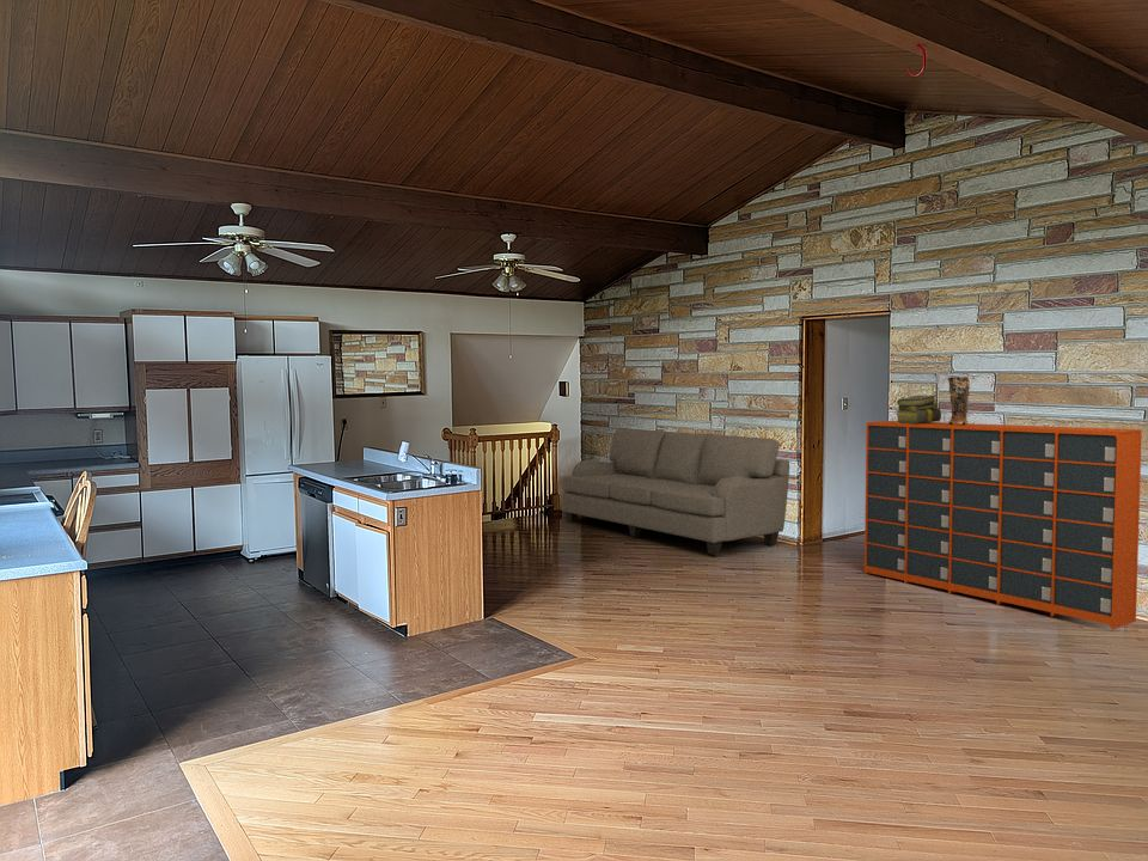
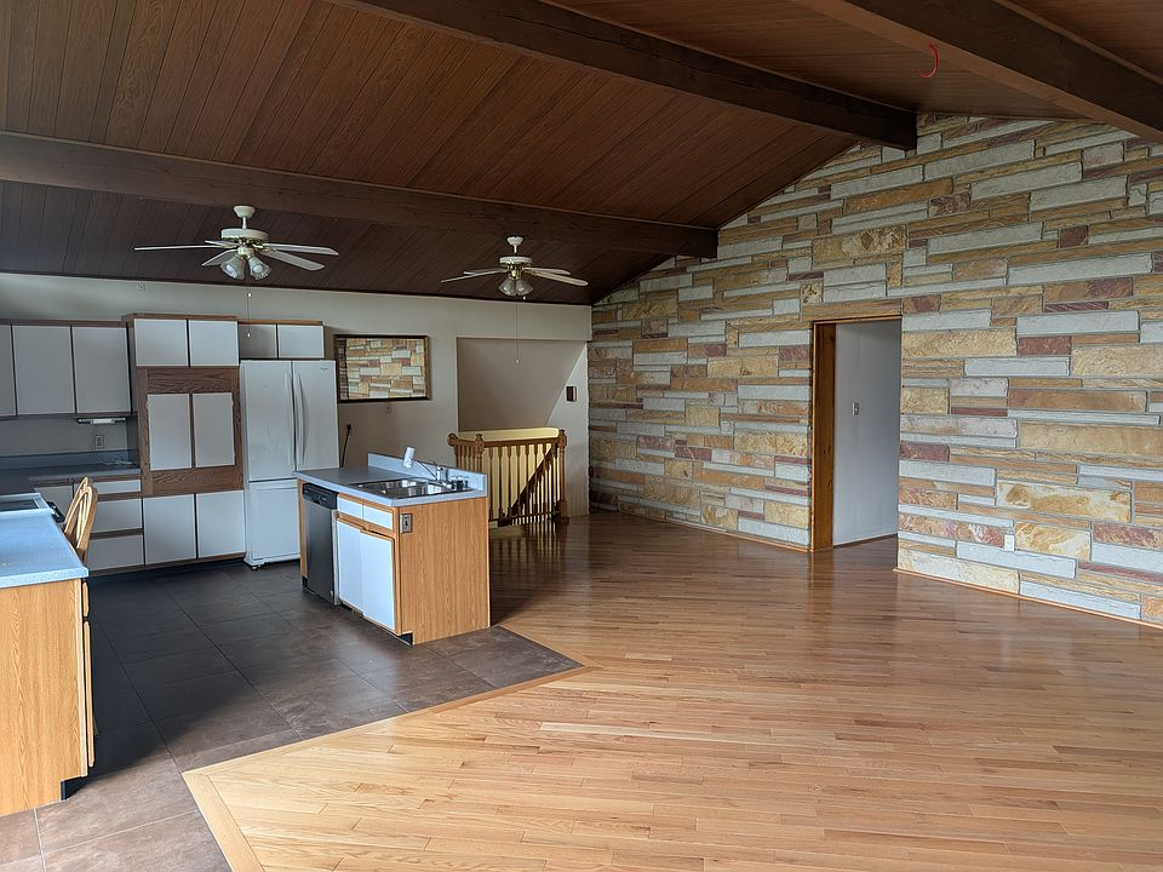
- sofa [561,427,790,556]
- stack of books [894,393,942,425]
- decorative vase [946,375,971,426]
- storage cabinet [863,420,1143,630]
